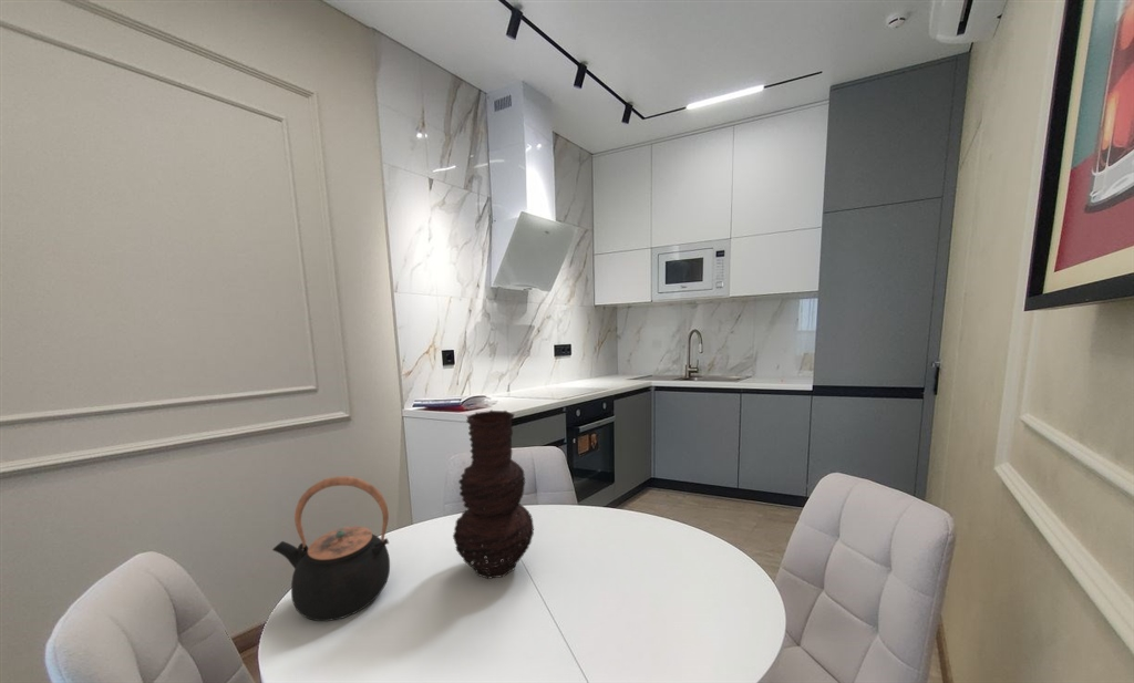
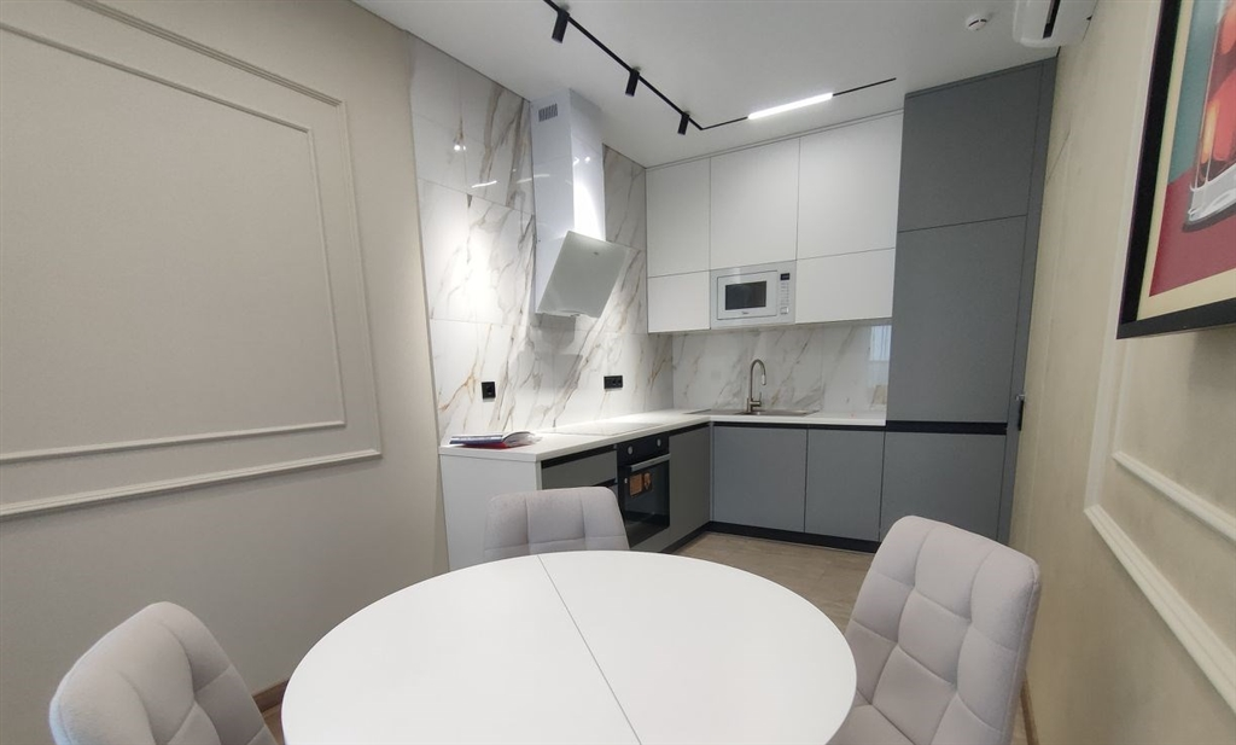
- vase [452,408,535,580]
- teapot [271,475,391,622]
